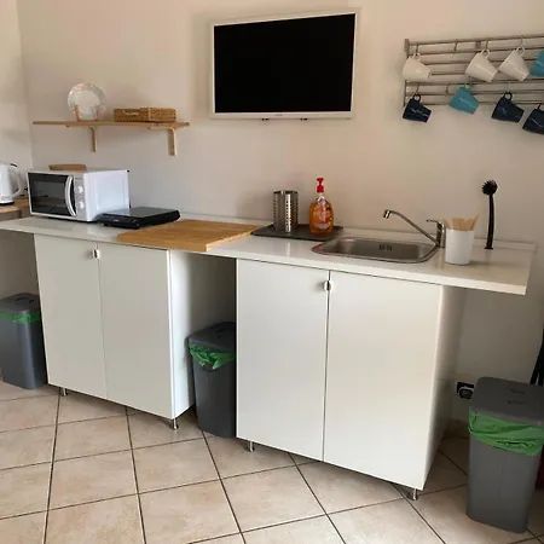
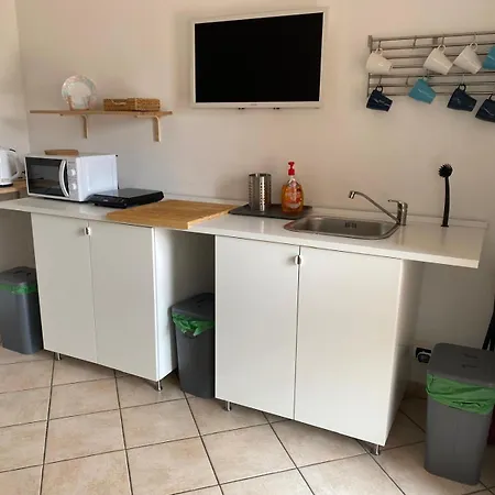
- utensil holder [440,212,481,266]
